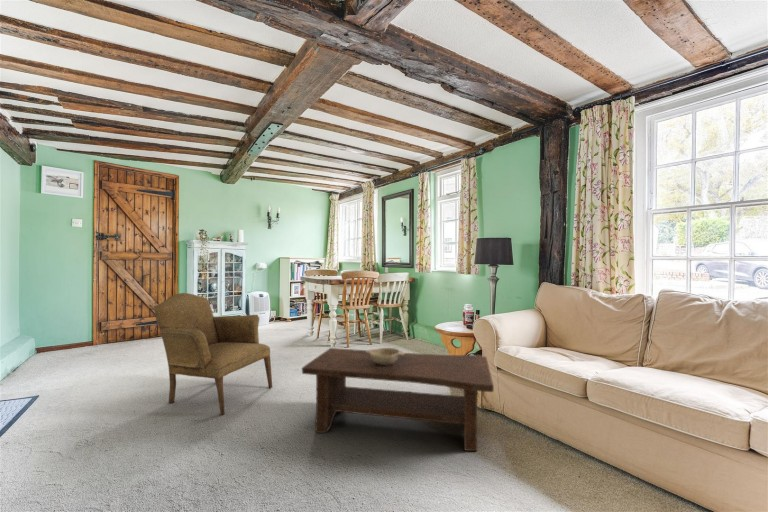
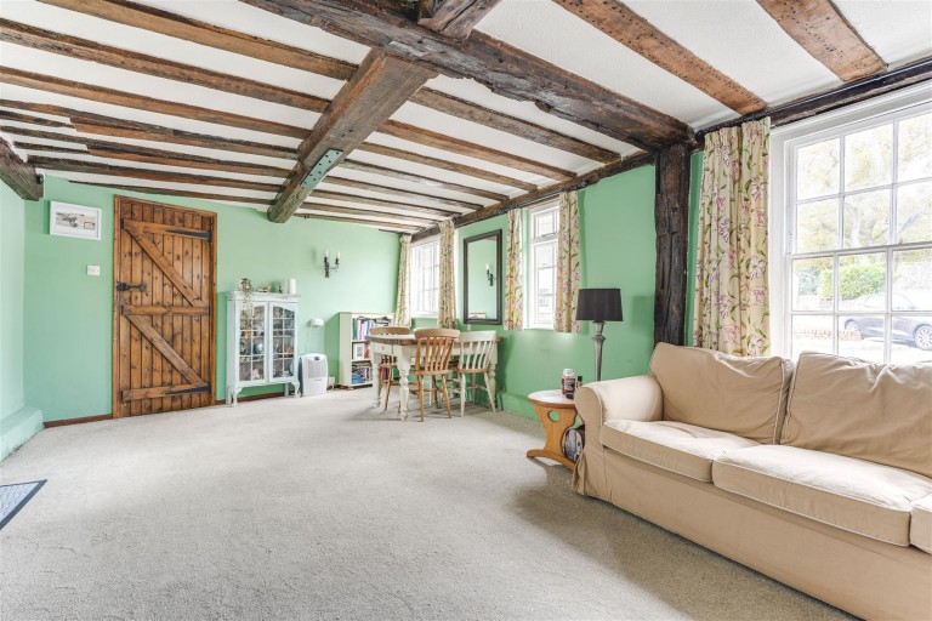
- decorative bowl [366,347,406,365]
- armchair [153,292,273,416]
- coffee table [301,347,495,452]
